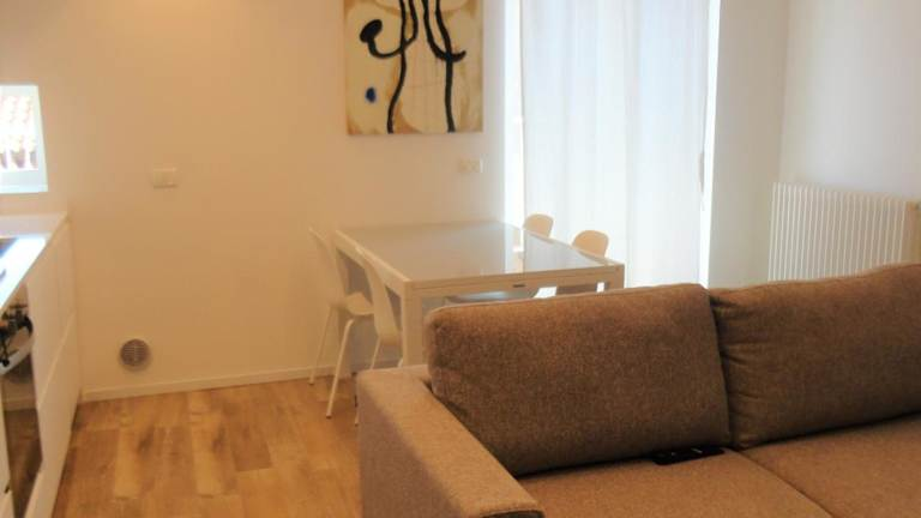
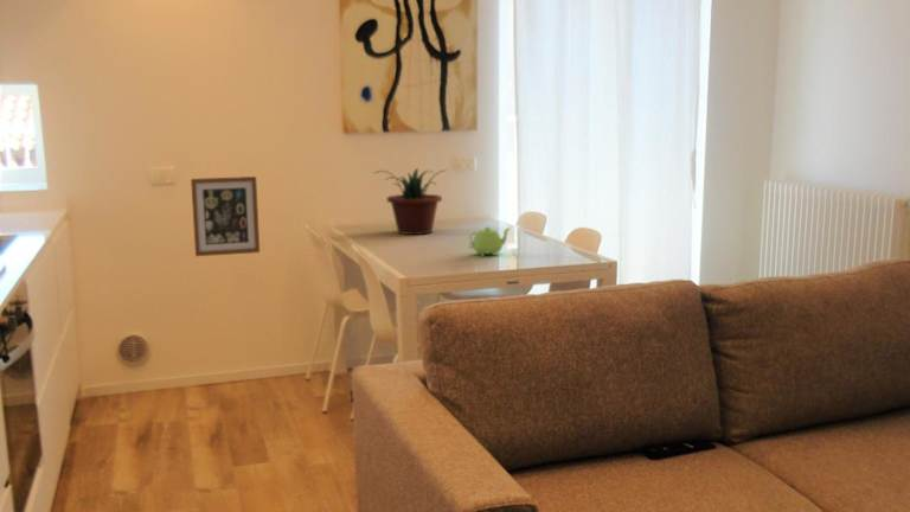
+ teapot [468,226,512,257]
+ wall art [190,175,261,257]
+ potted plant [373,167,448,236]
